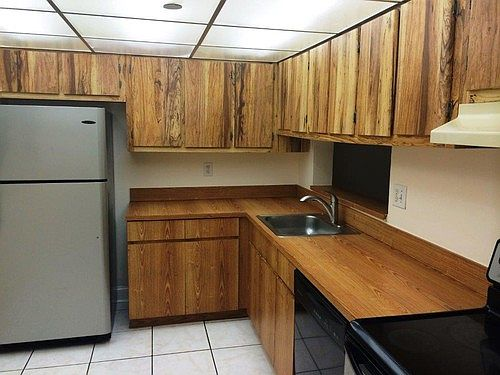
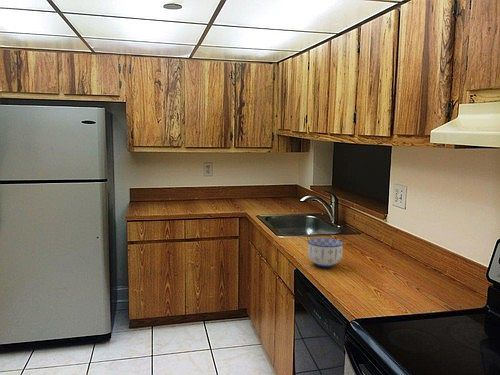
+ bowl [307,237,344,269]
